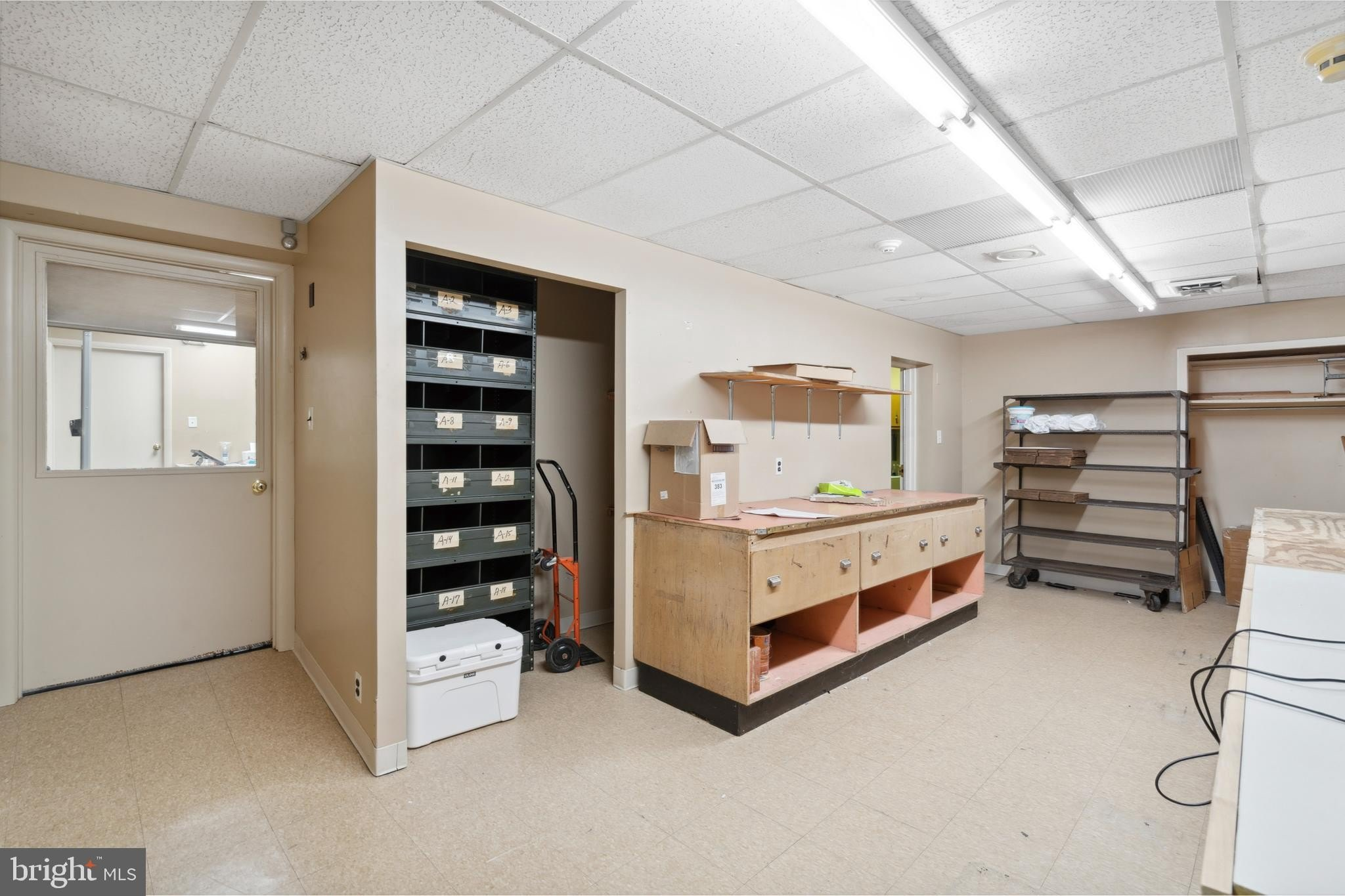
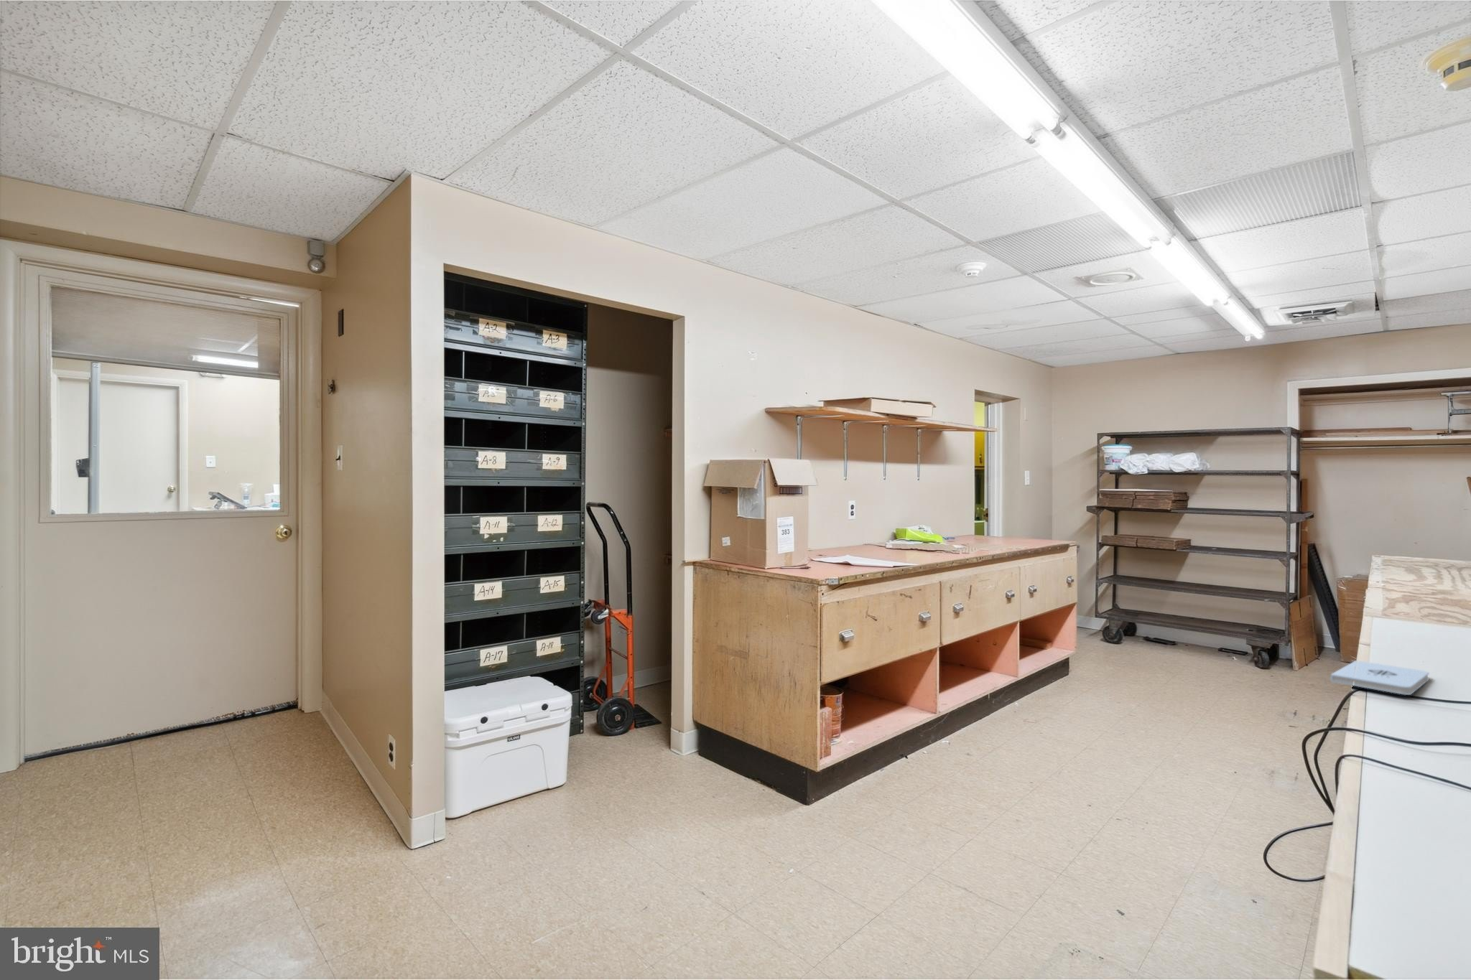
+ notepad [1330,660,1431,696]
